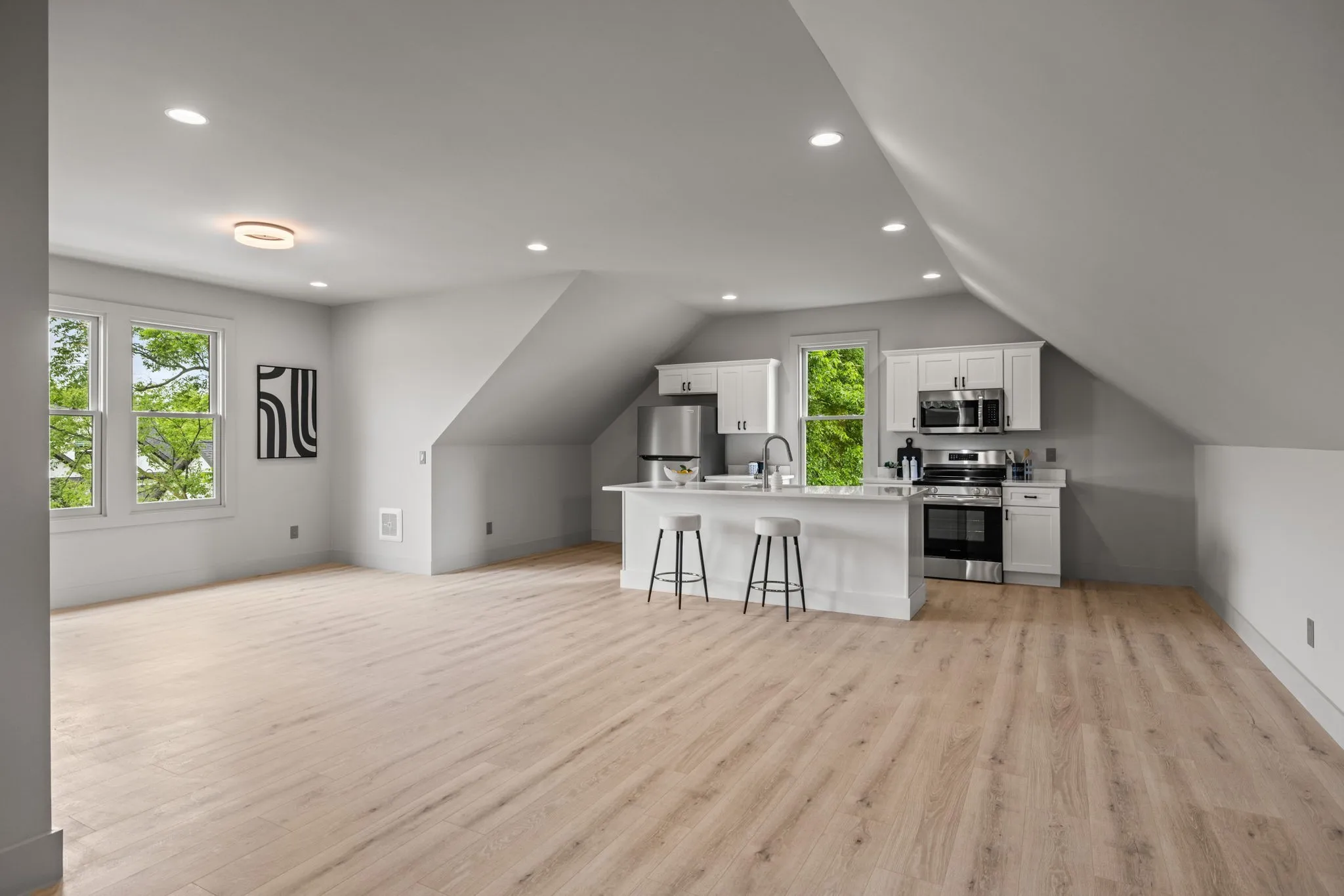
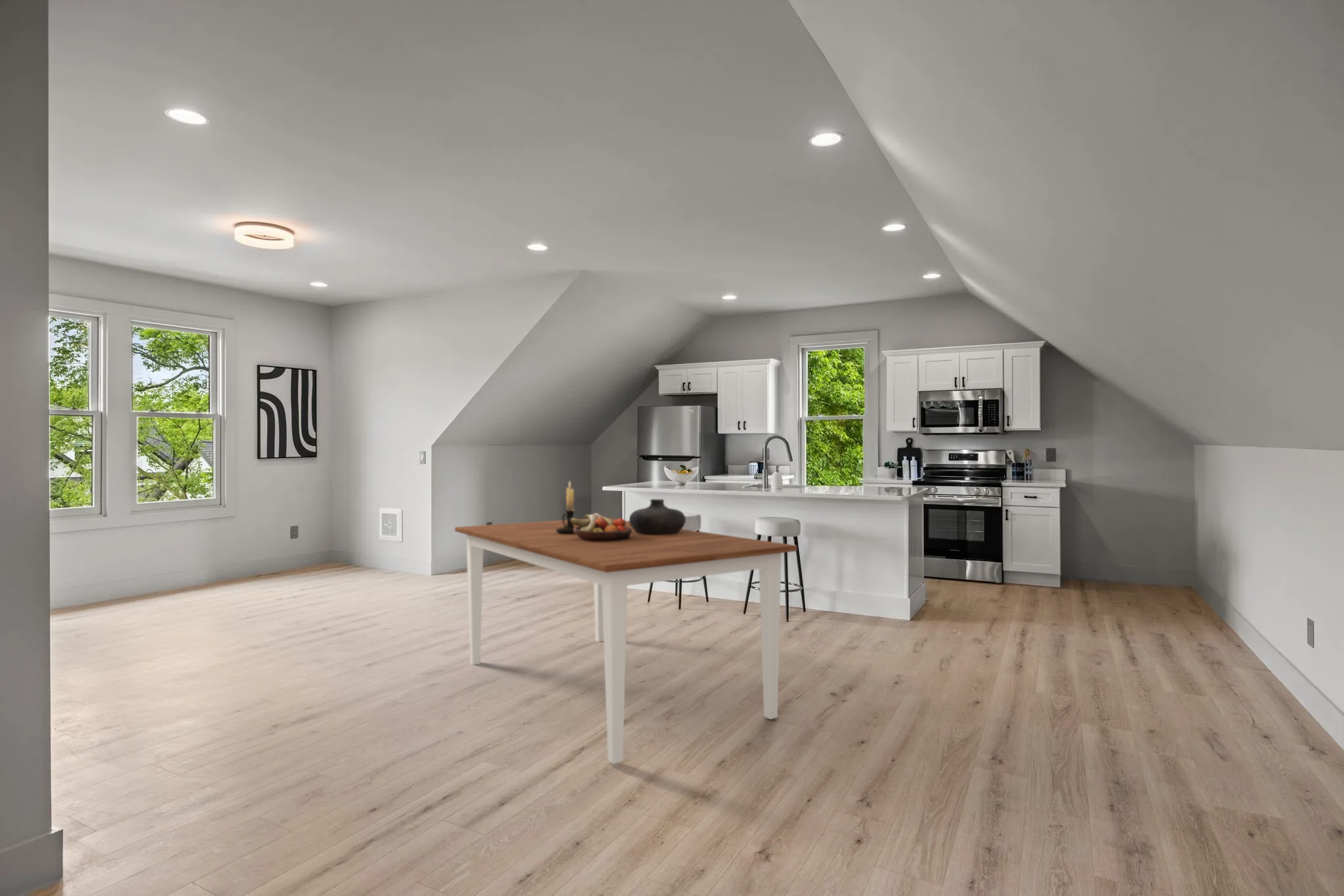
+ candle holder [556,479,576,535]
+ dining table [454,518,797,765]
+ fruit bowl [570,512,632,541]
+ vase [629,499,686,535]
